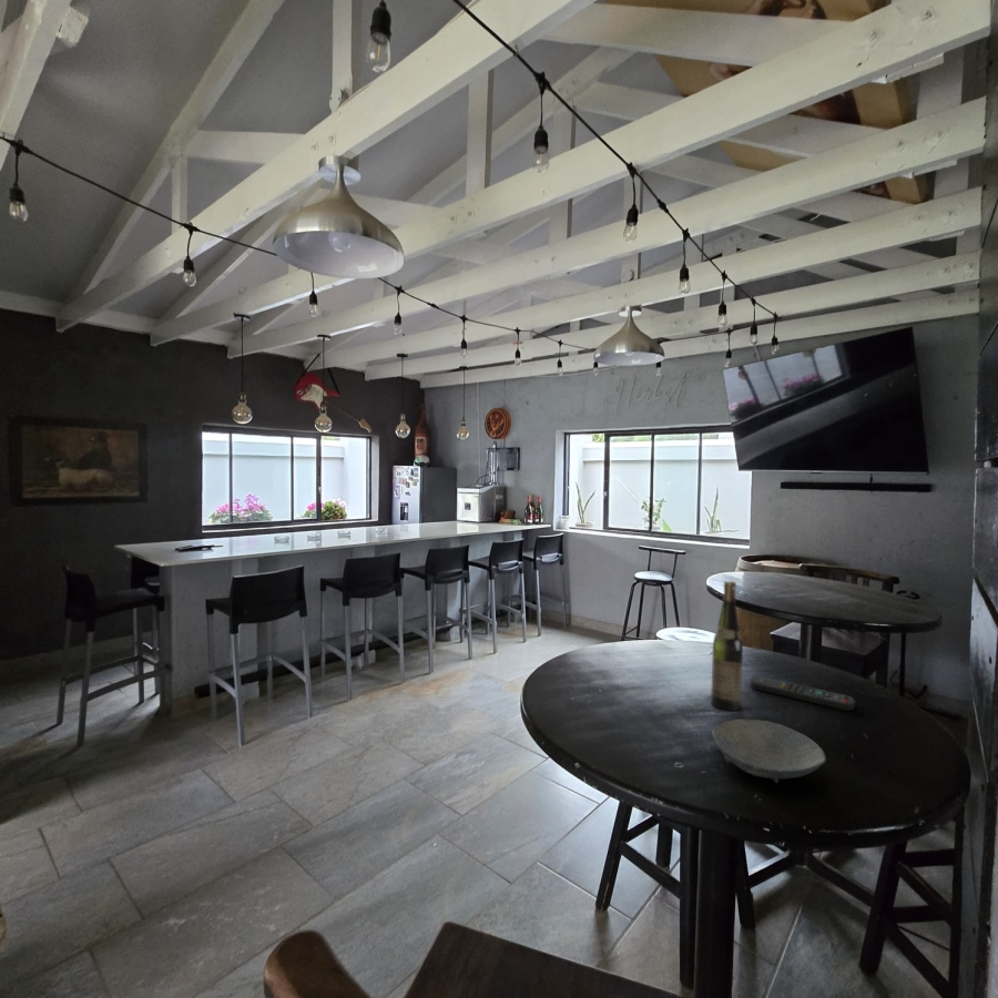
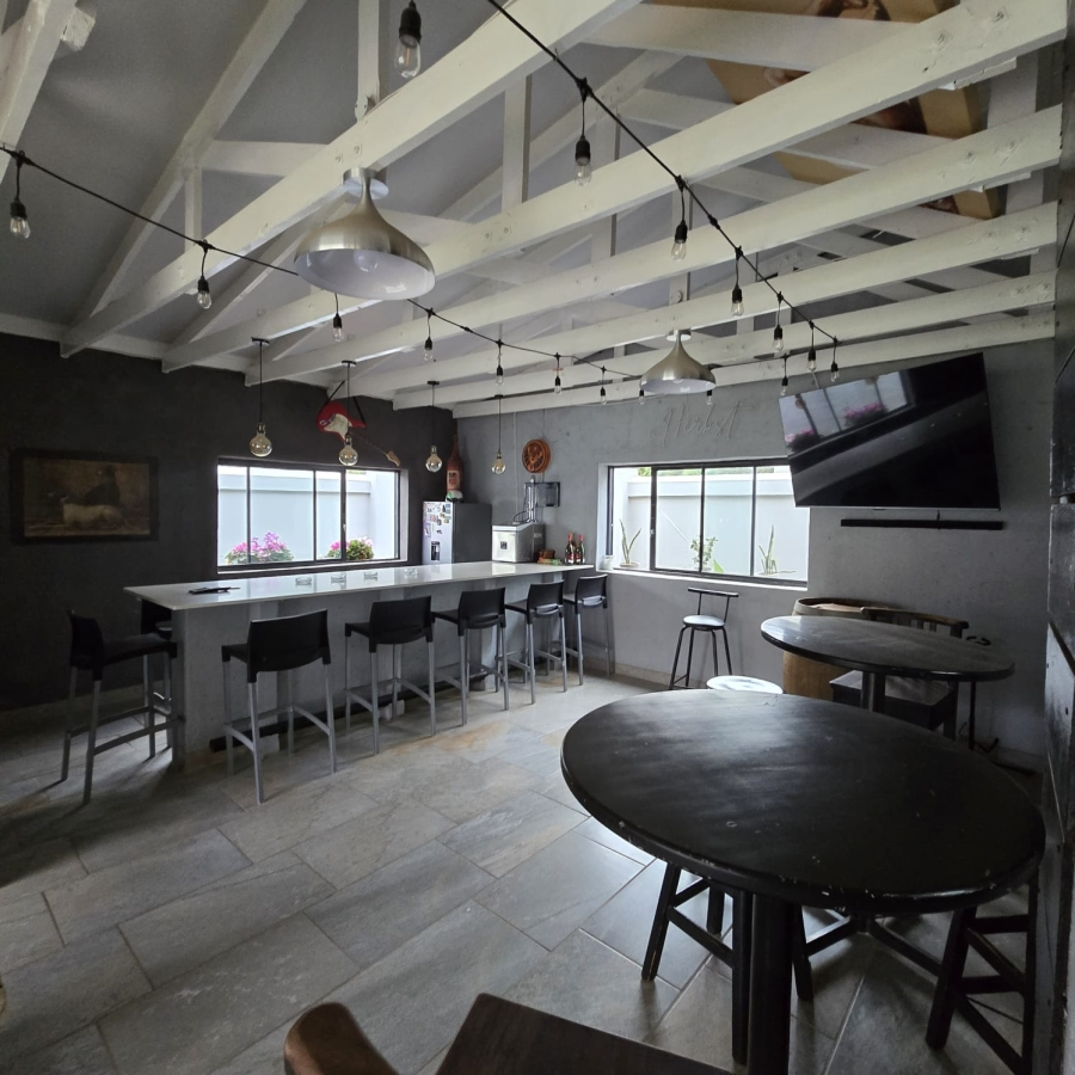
- bowl [711,719,827,784]
- wine bottle [710,580,744,712]
- remote control [750,674,856,712]
